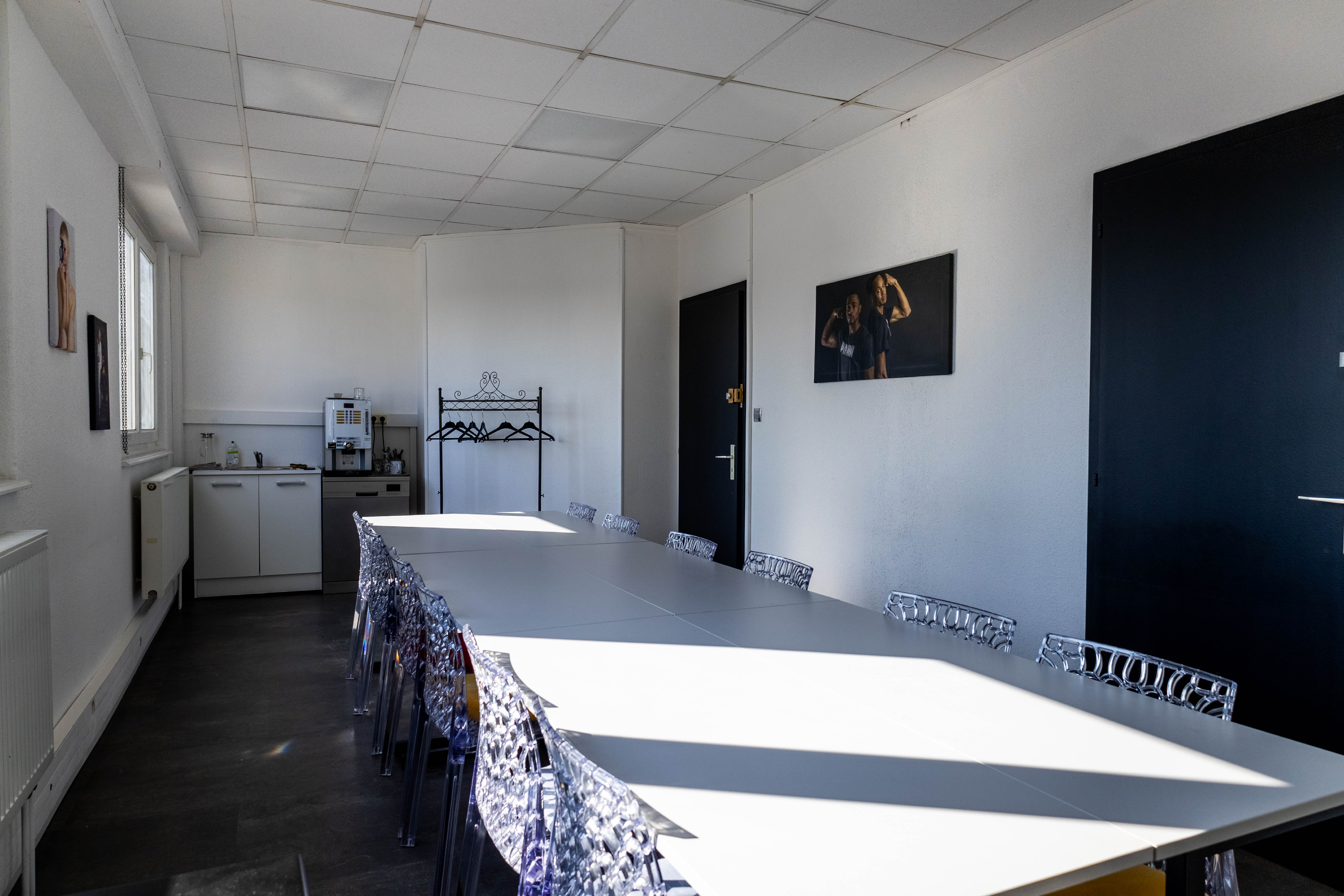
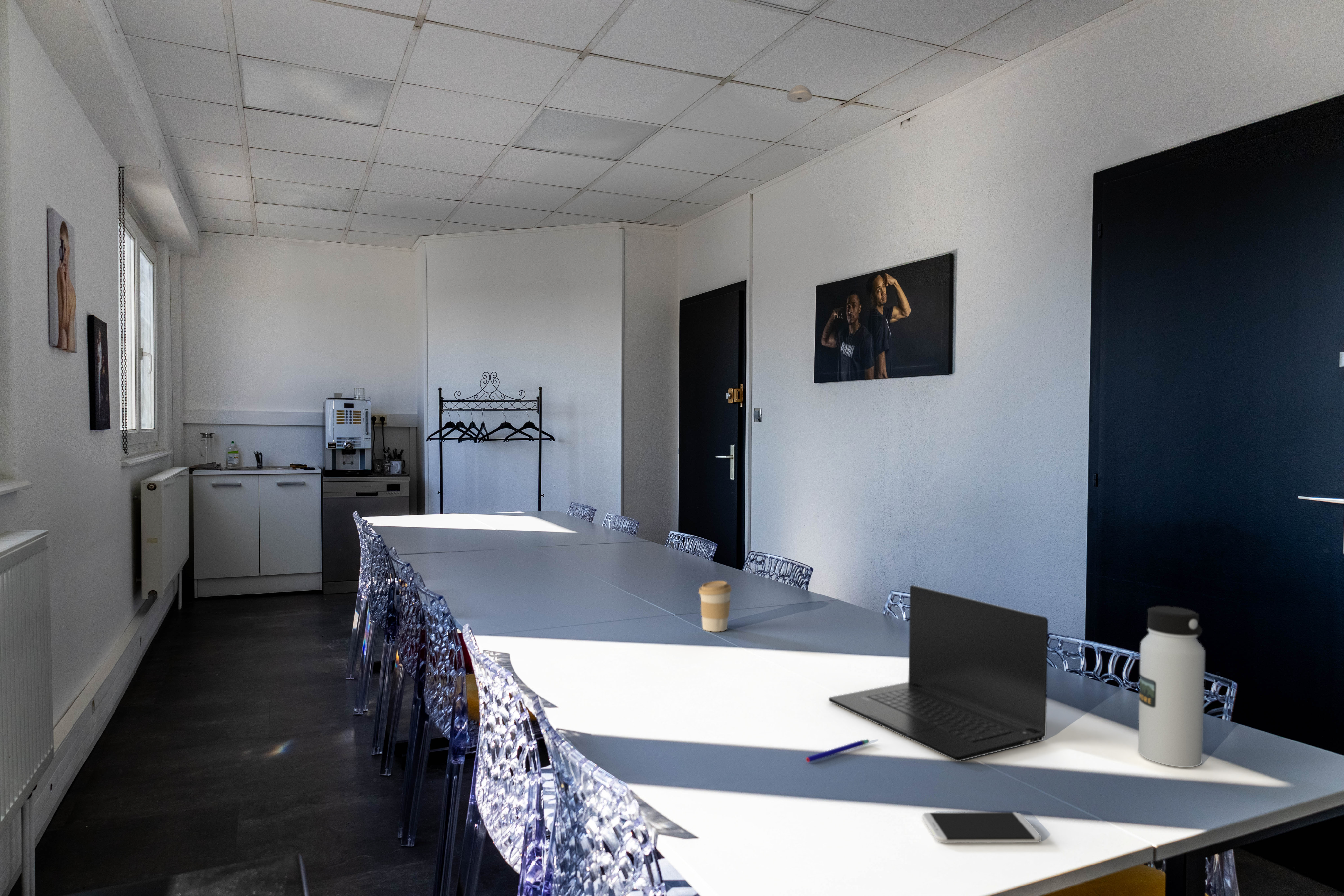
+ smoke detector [787,85,813,103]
+ coffee cup [698,581,732,632]
+ laptop [829,585,1048,761]
+ water bottle [1138,606,1205,768]
+ pen [806,739,870,763]
+ smartphone [922,812,1042,843]
